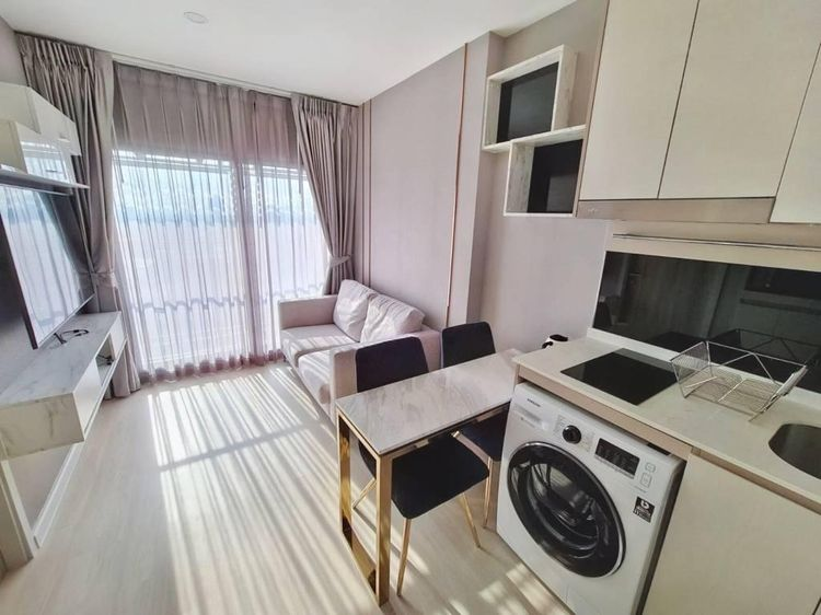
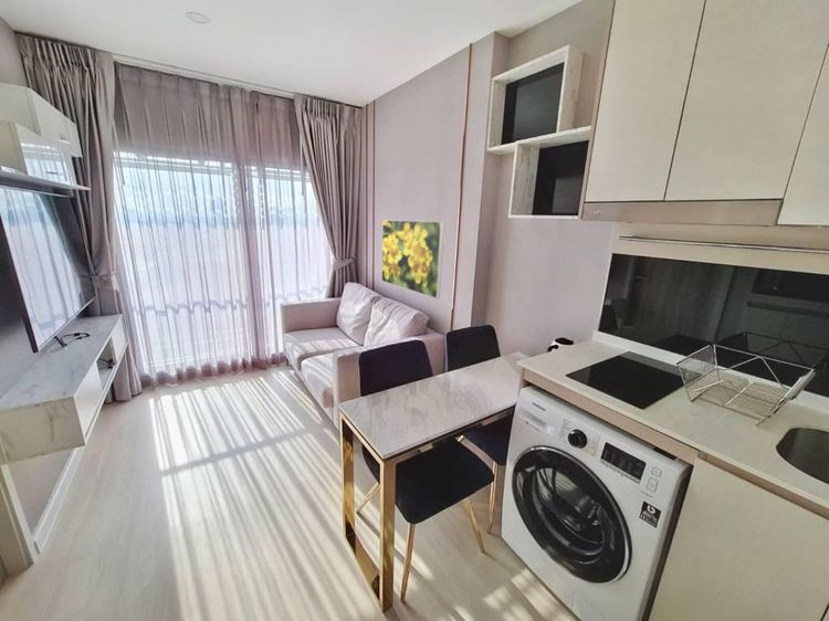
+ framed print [380,219,445,299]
